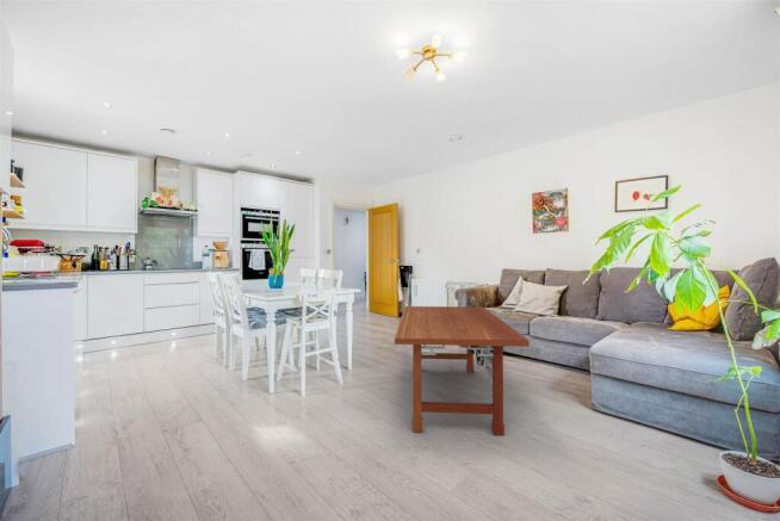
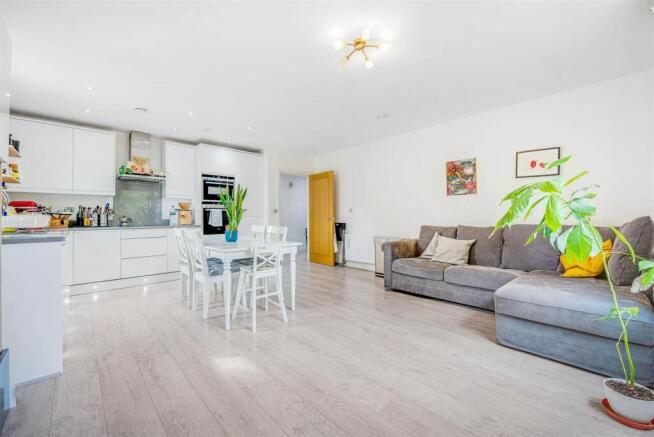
- coffee table [394,305,531,436]
